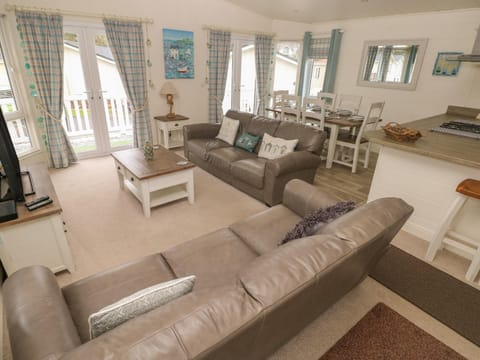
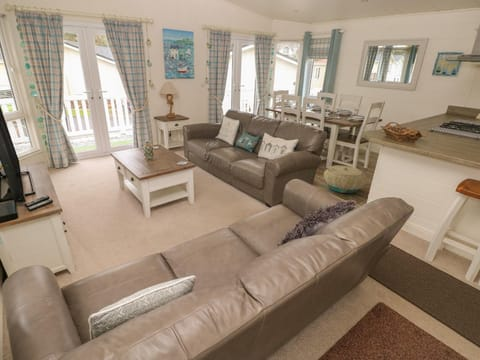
+ basket [323,165,368,194]
